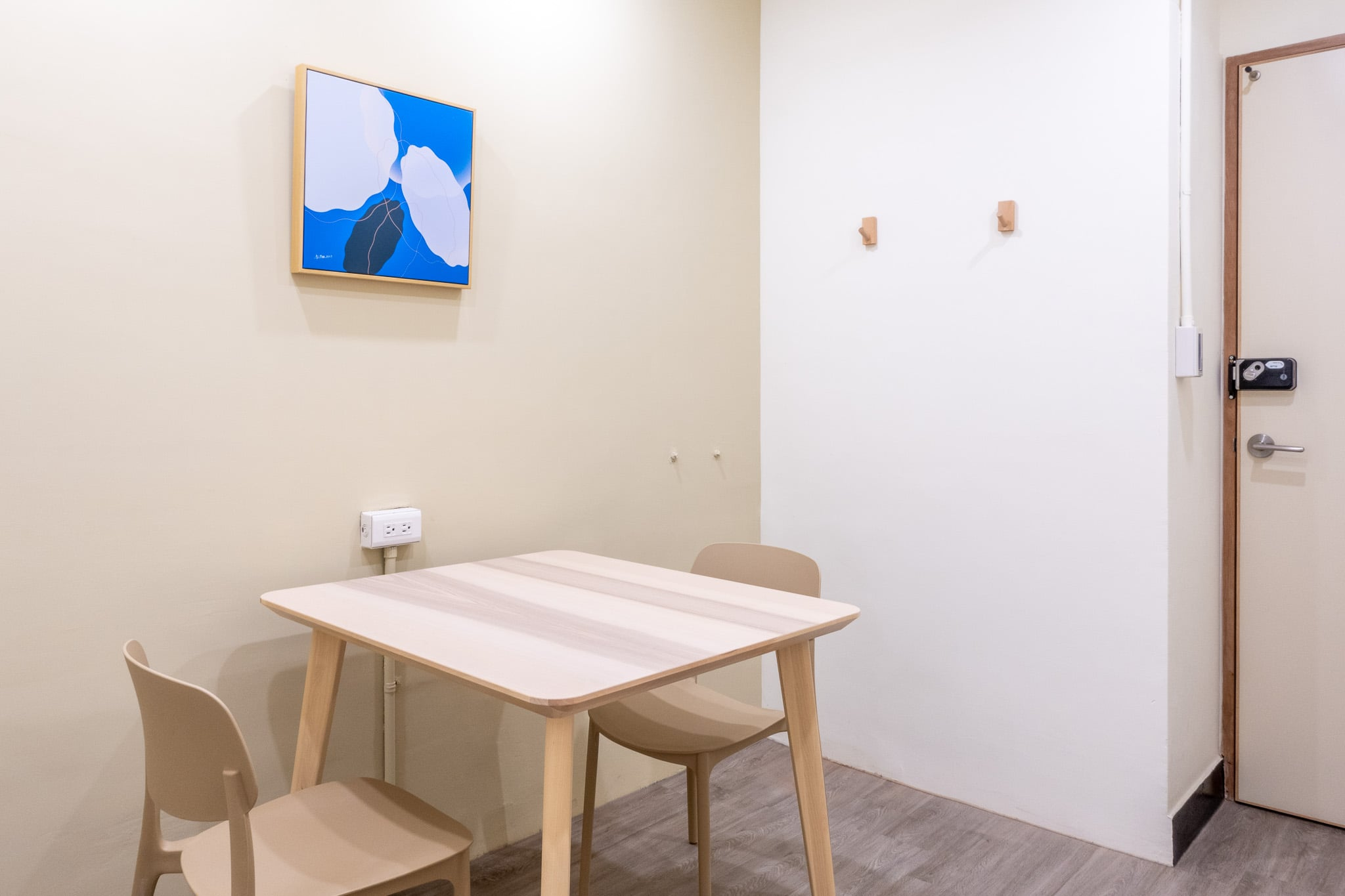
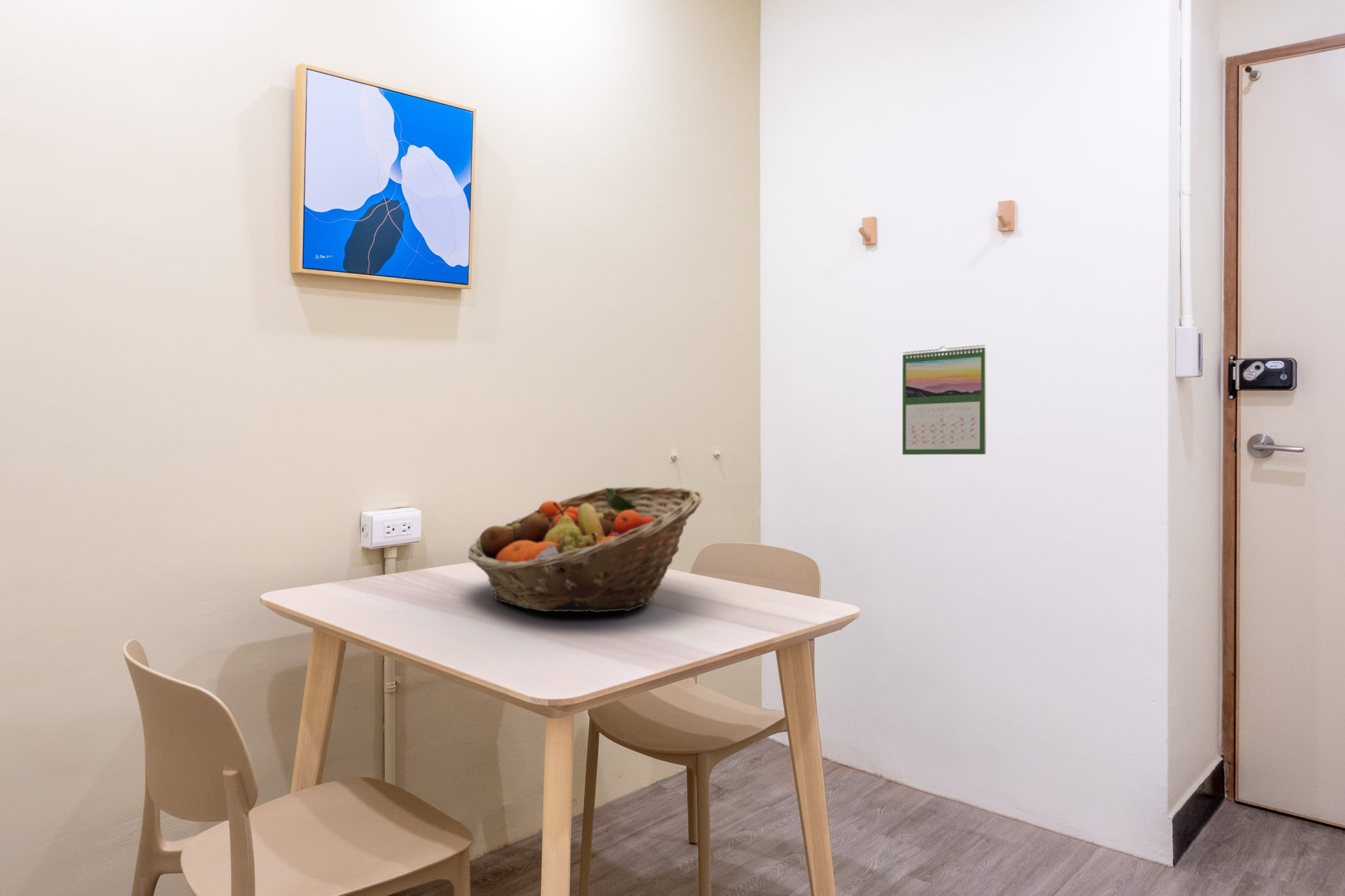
+ fruit basket [467,486,703,613]
+ calendar [902,344,986,456]
